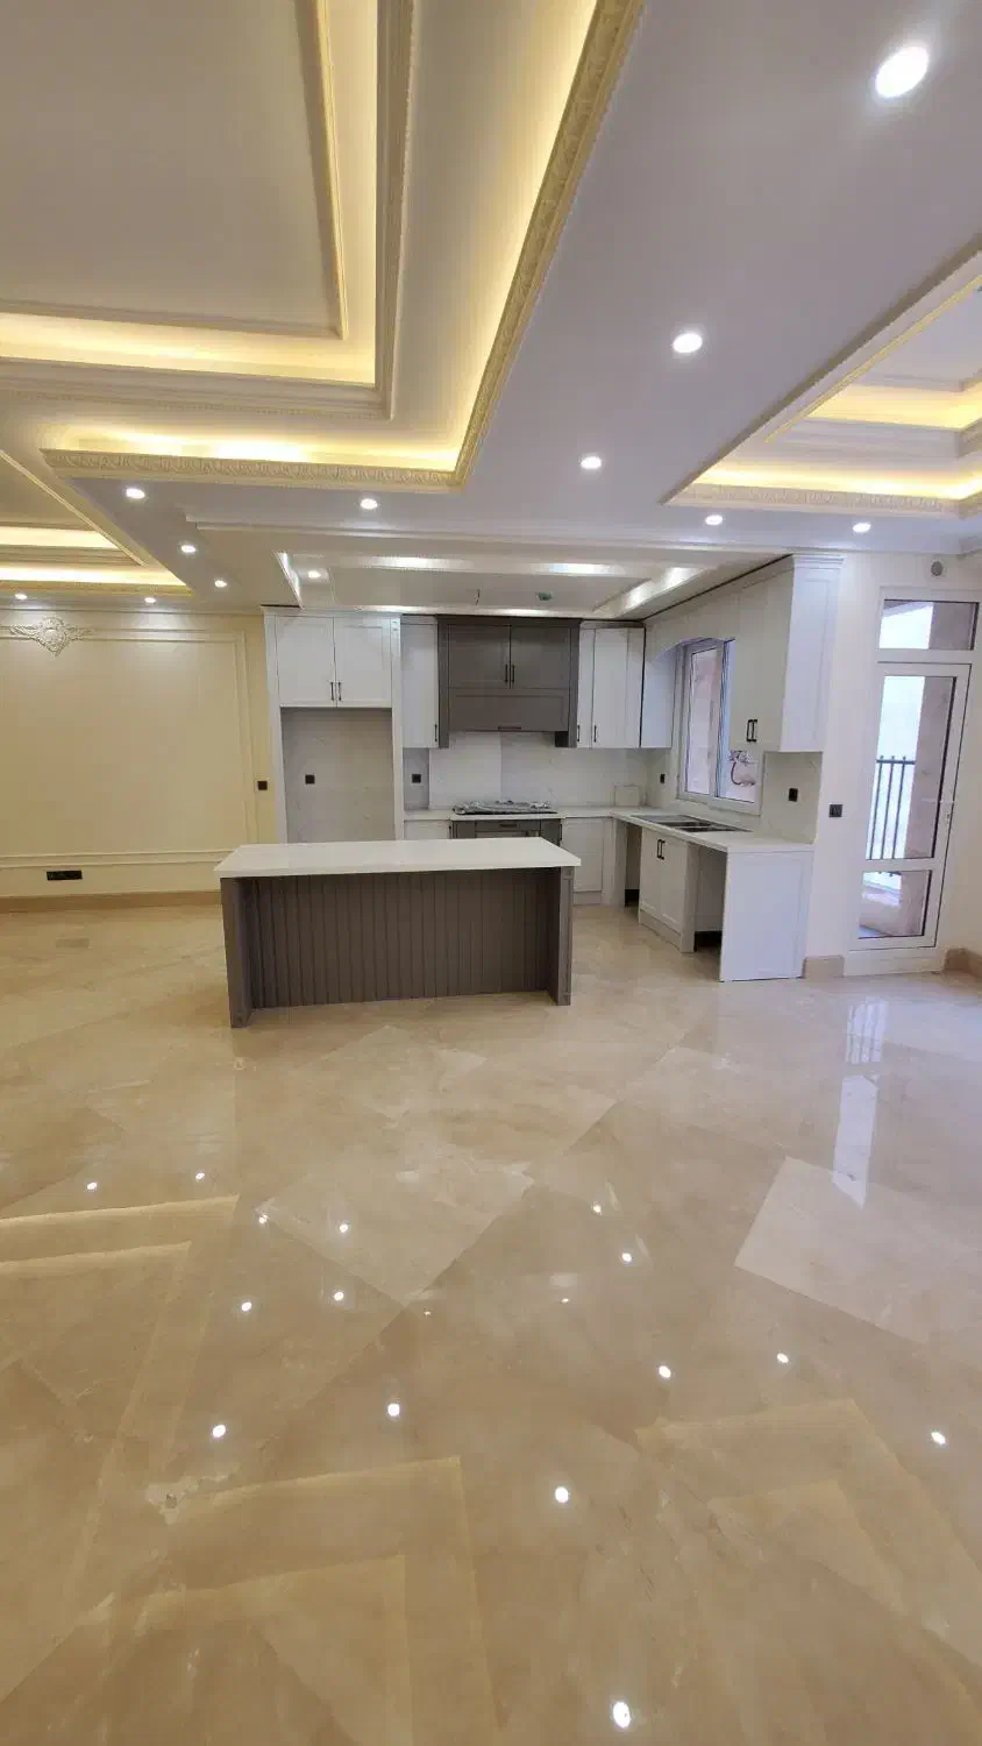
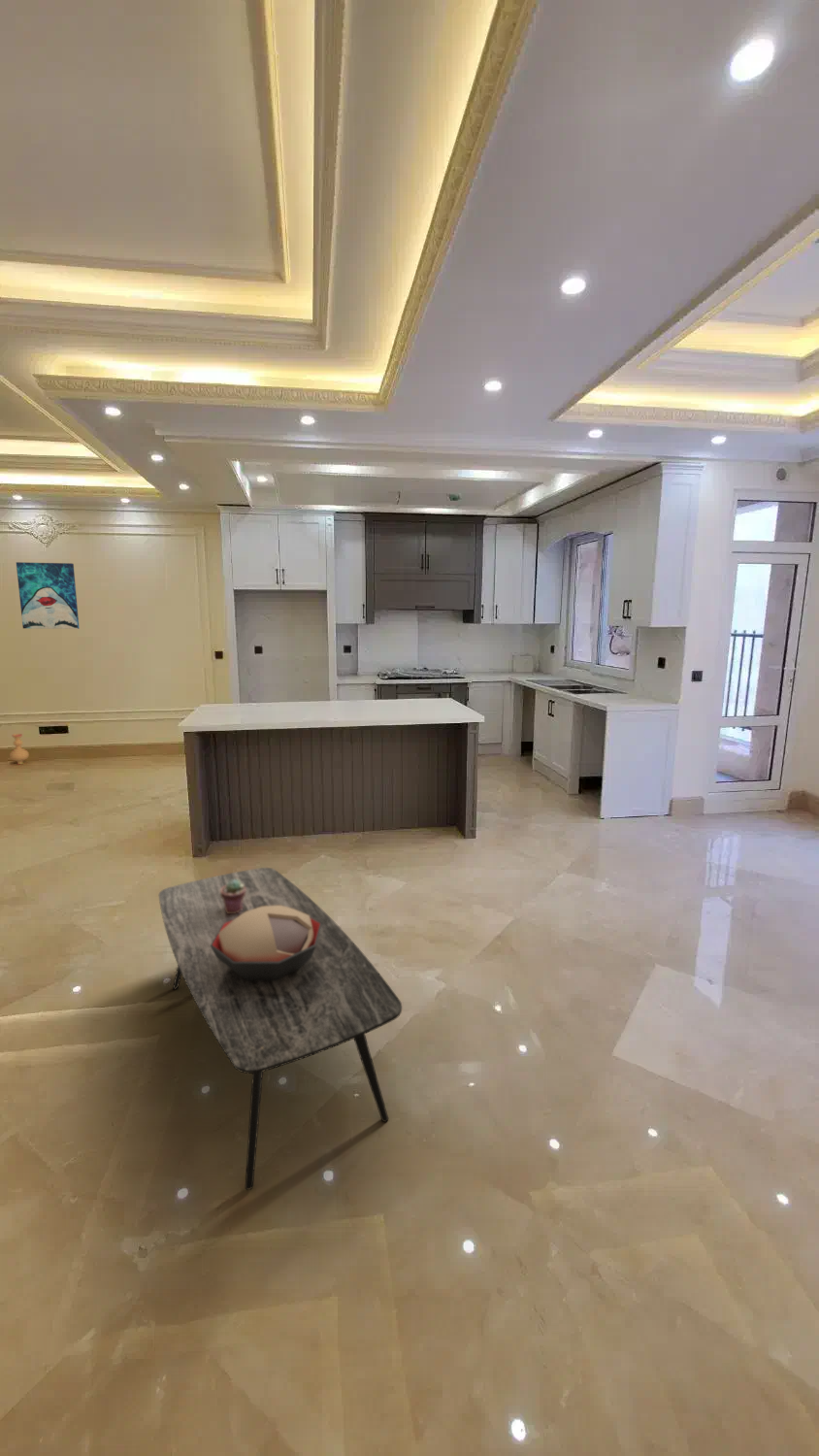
+ decorative bowl [211,906,322,980]
+ vase [9,733,30,765]
+ potted succulent [220,879,246,913]
+ coffee table [158,867,403,1191]
+ wall art [16,561,81,630]
